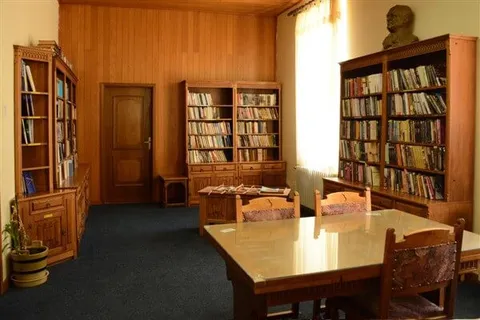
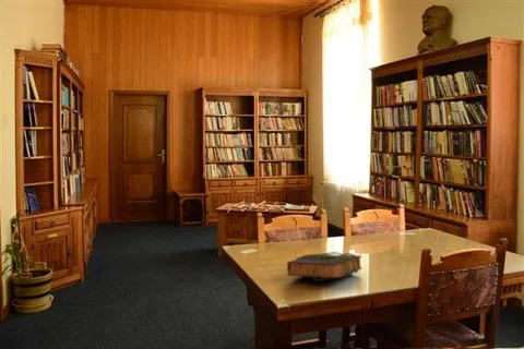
+ book [286,251,364,281]
